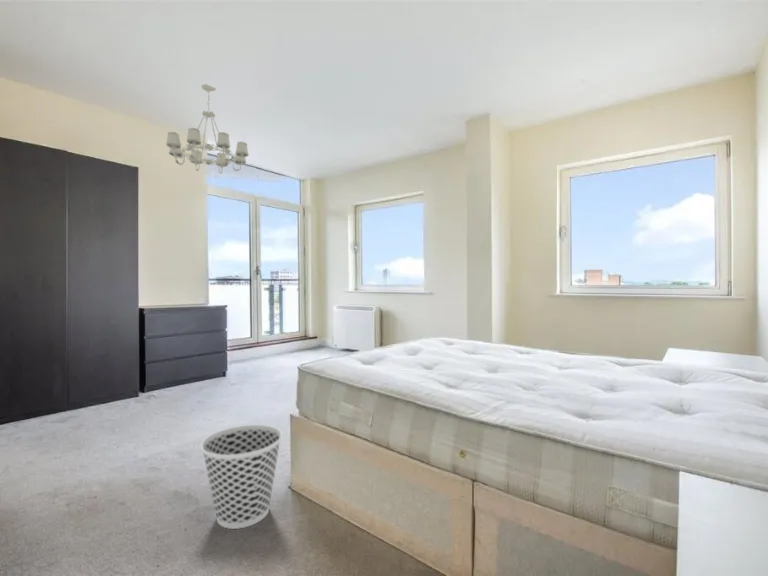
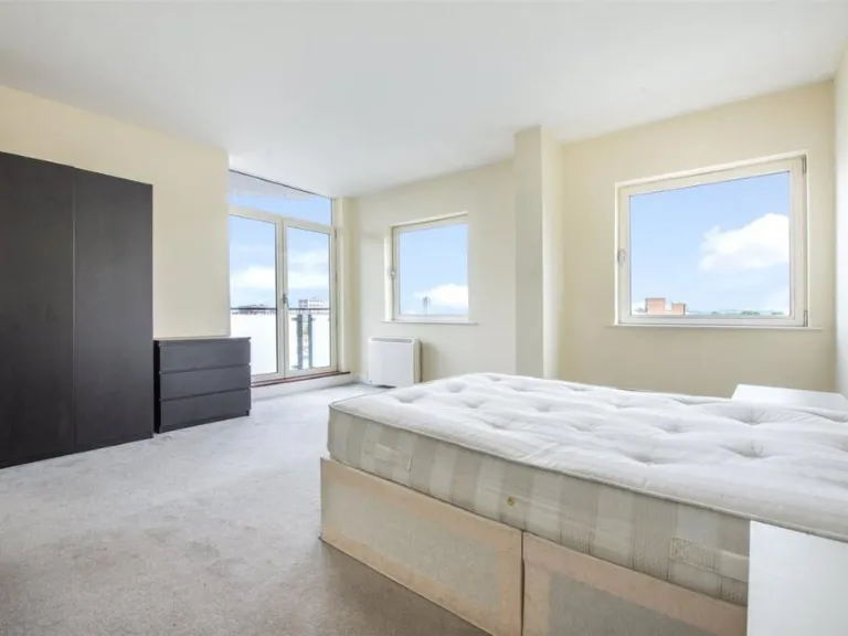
- chandelier [165,83,250,175]
- wastebasket [200,424,283,530]
